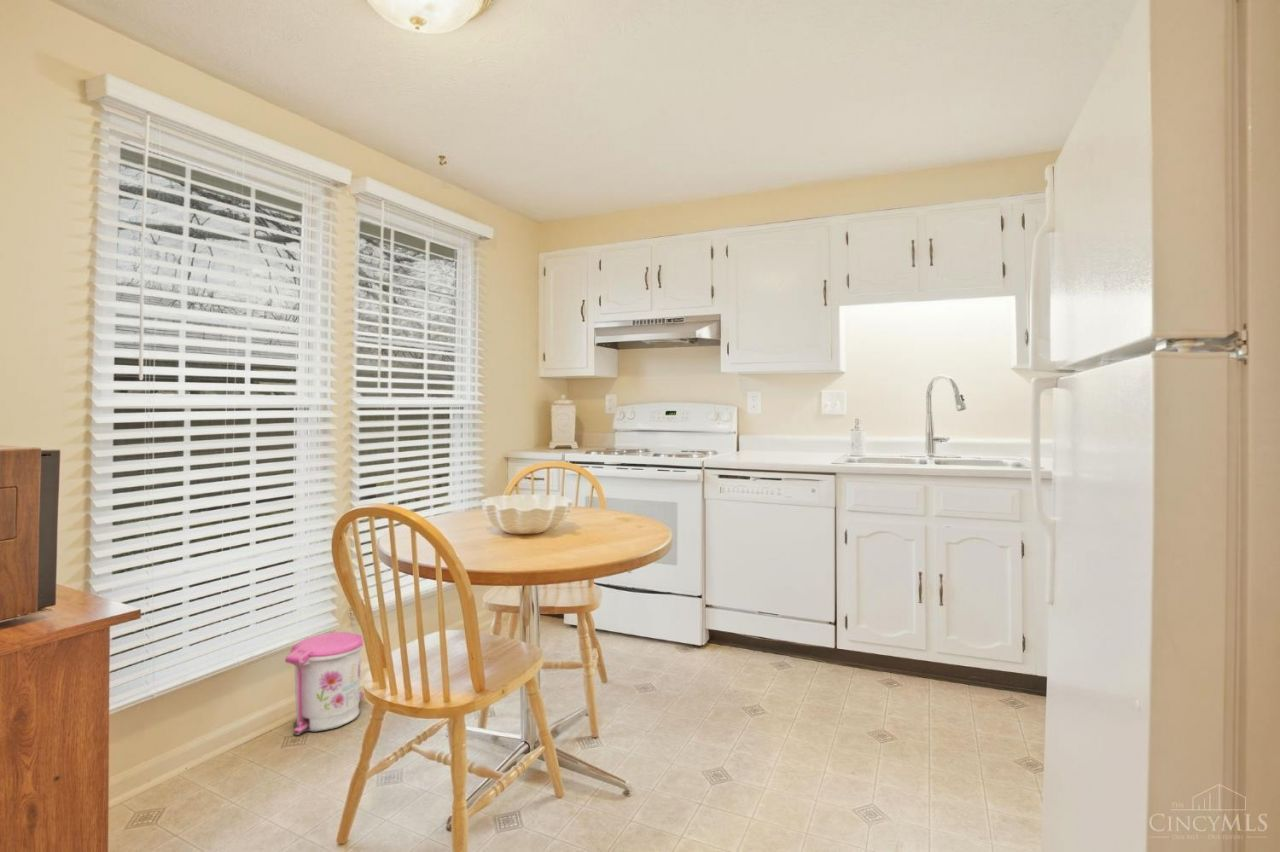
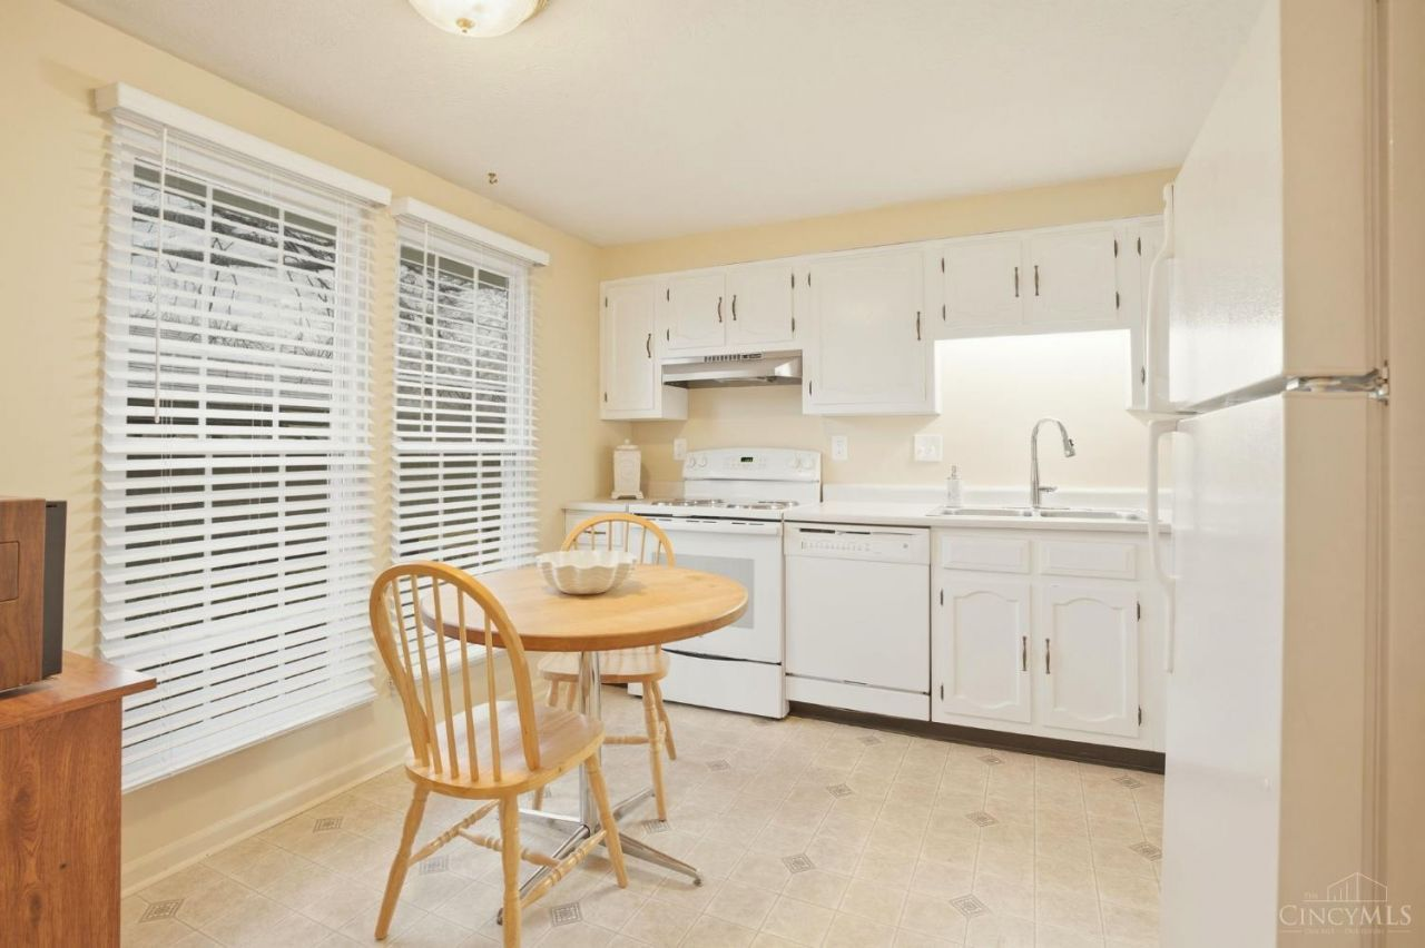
- trash can [284,631,365,736]
